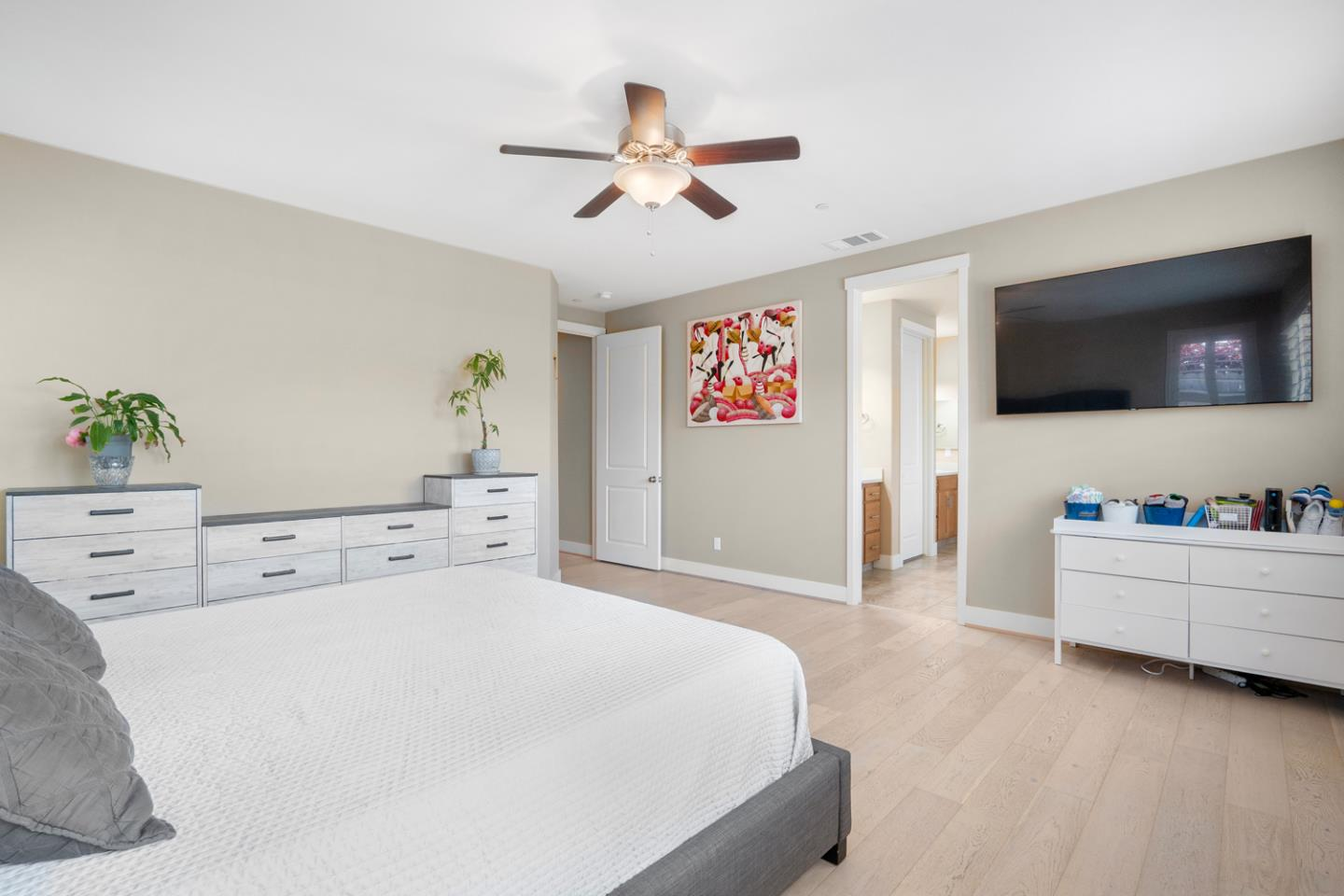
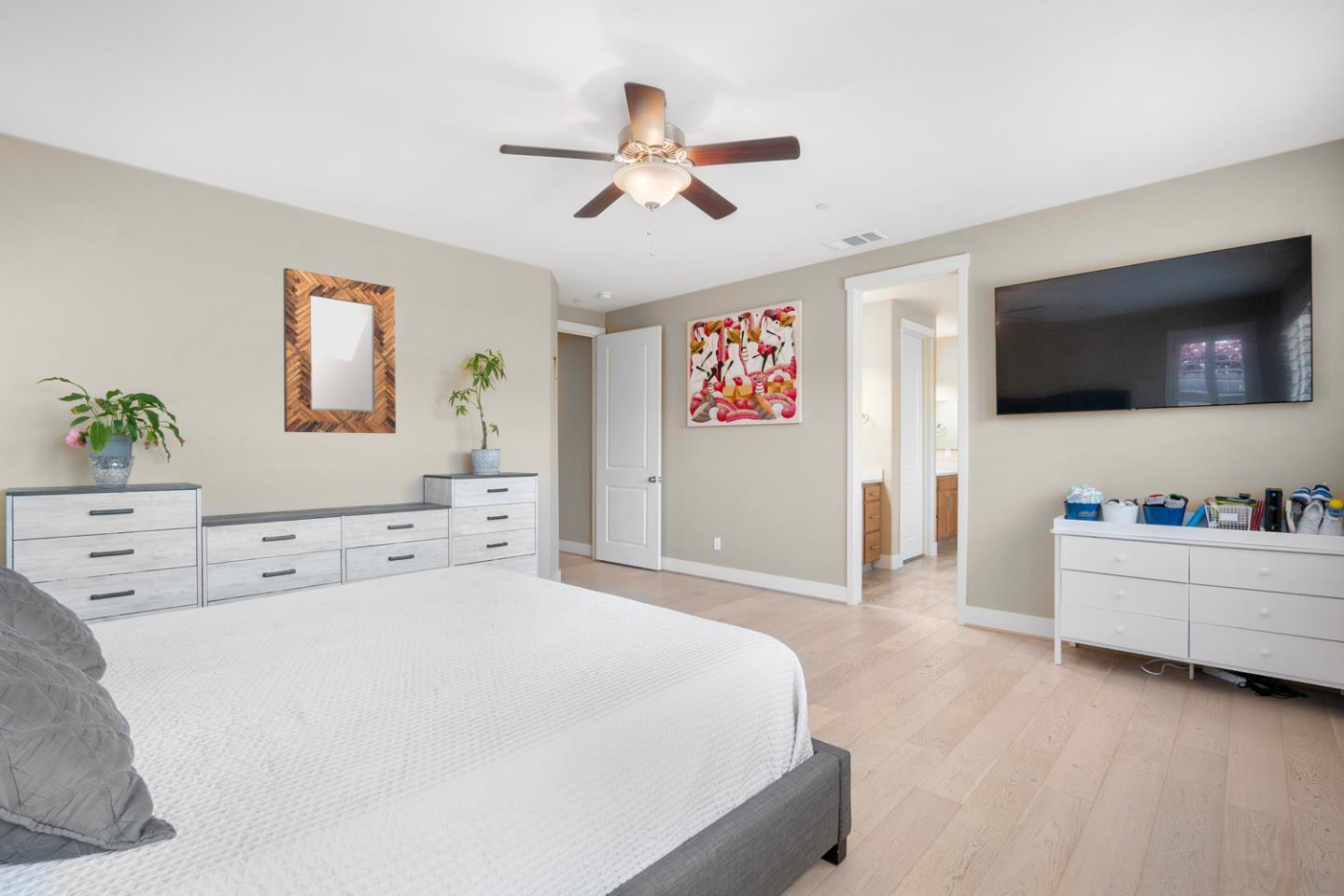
+ home mirror [283,267,397,434]
